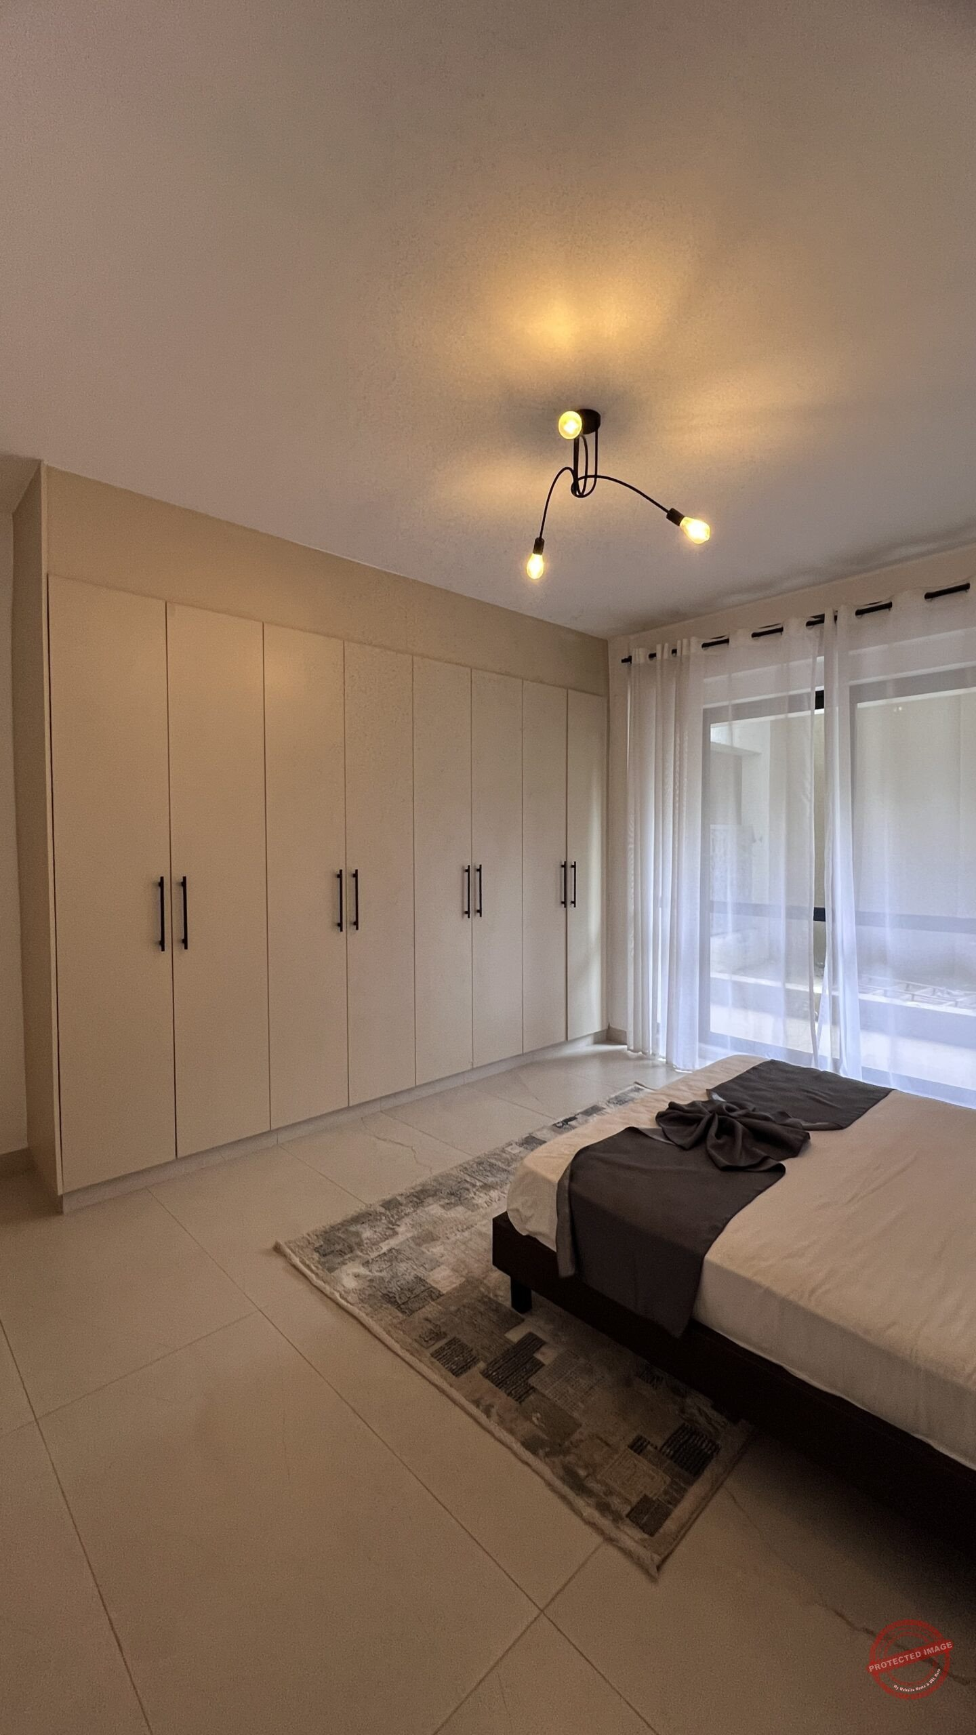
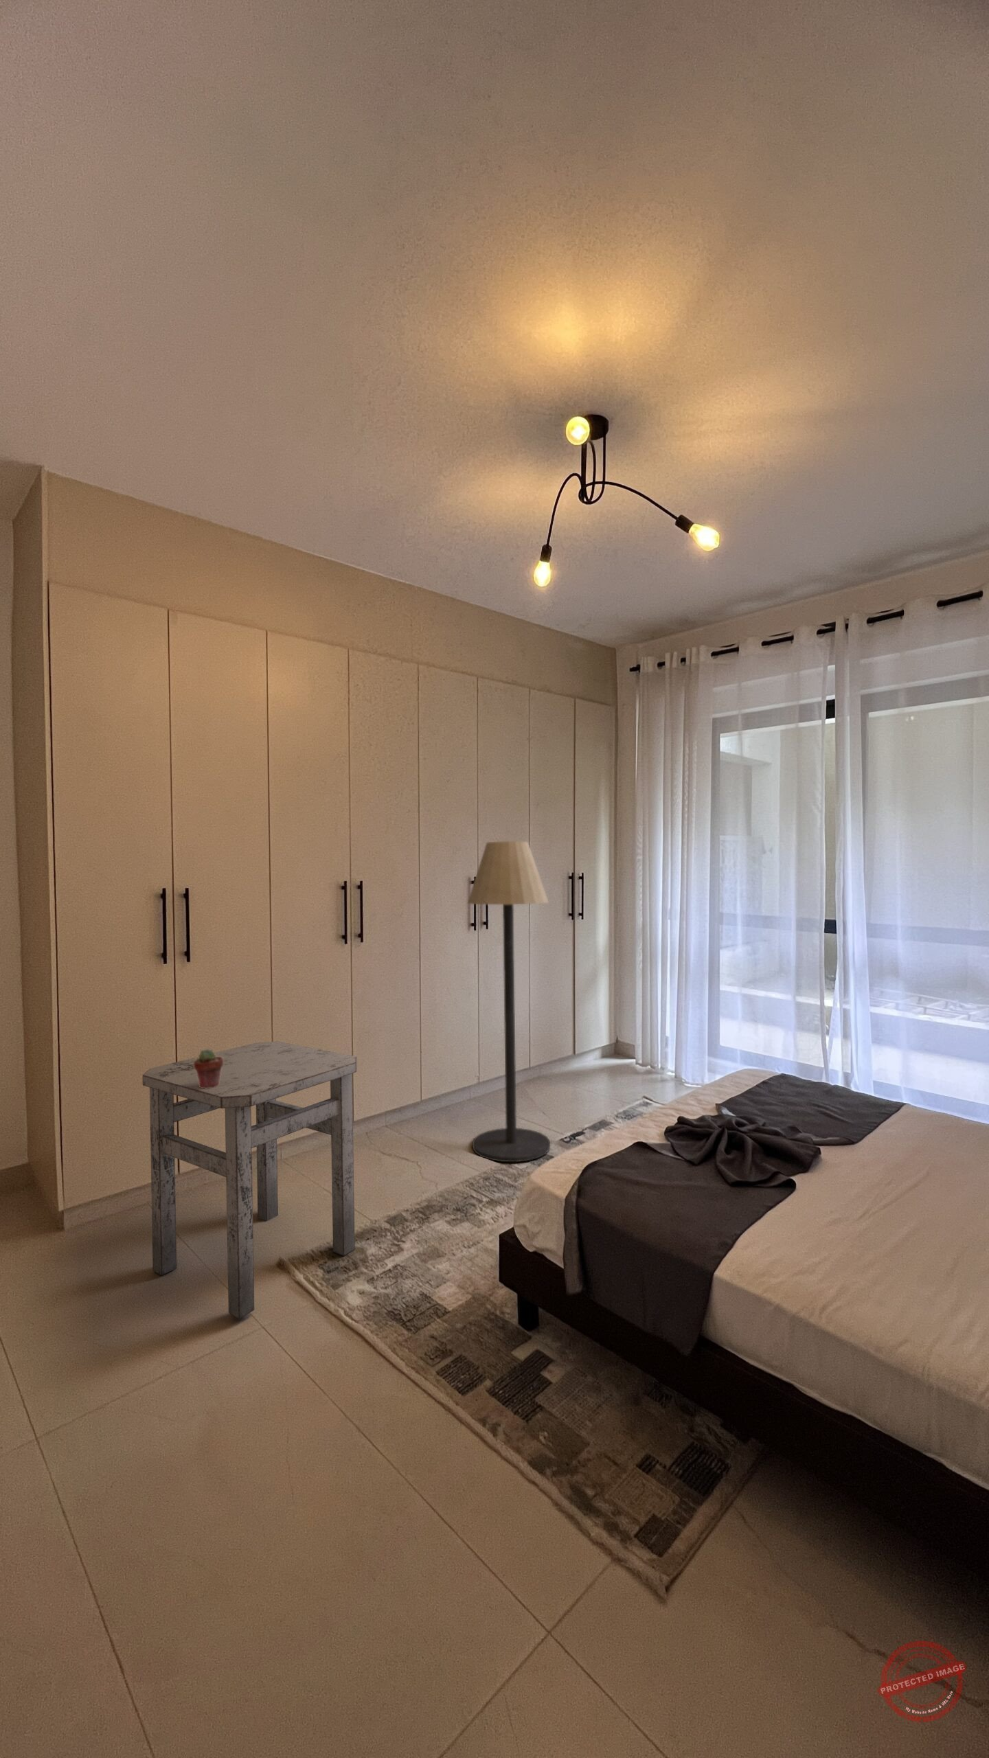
+ potted succulent [193,1048,223,1088]
+ side table [142,1041,357,1320]
+ floor lamp [467,840,551,1163]
